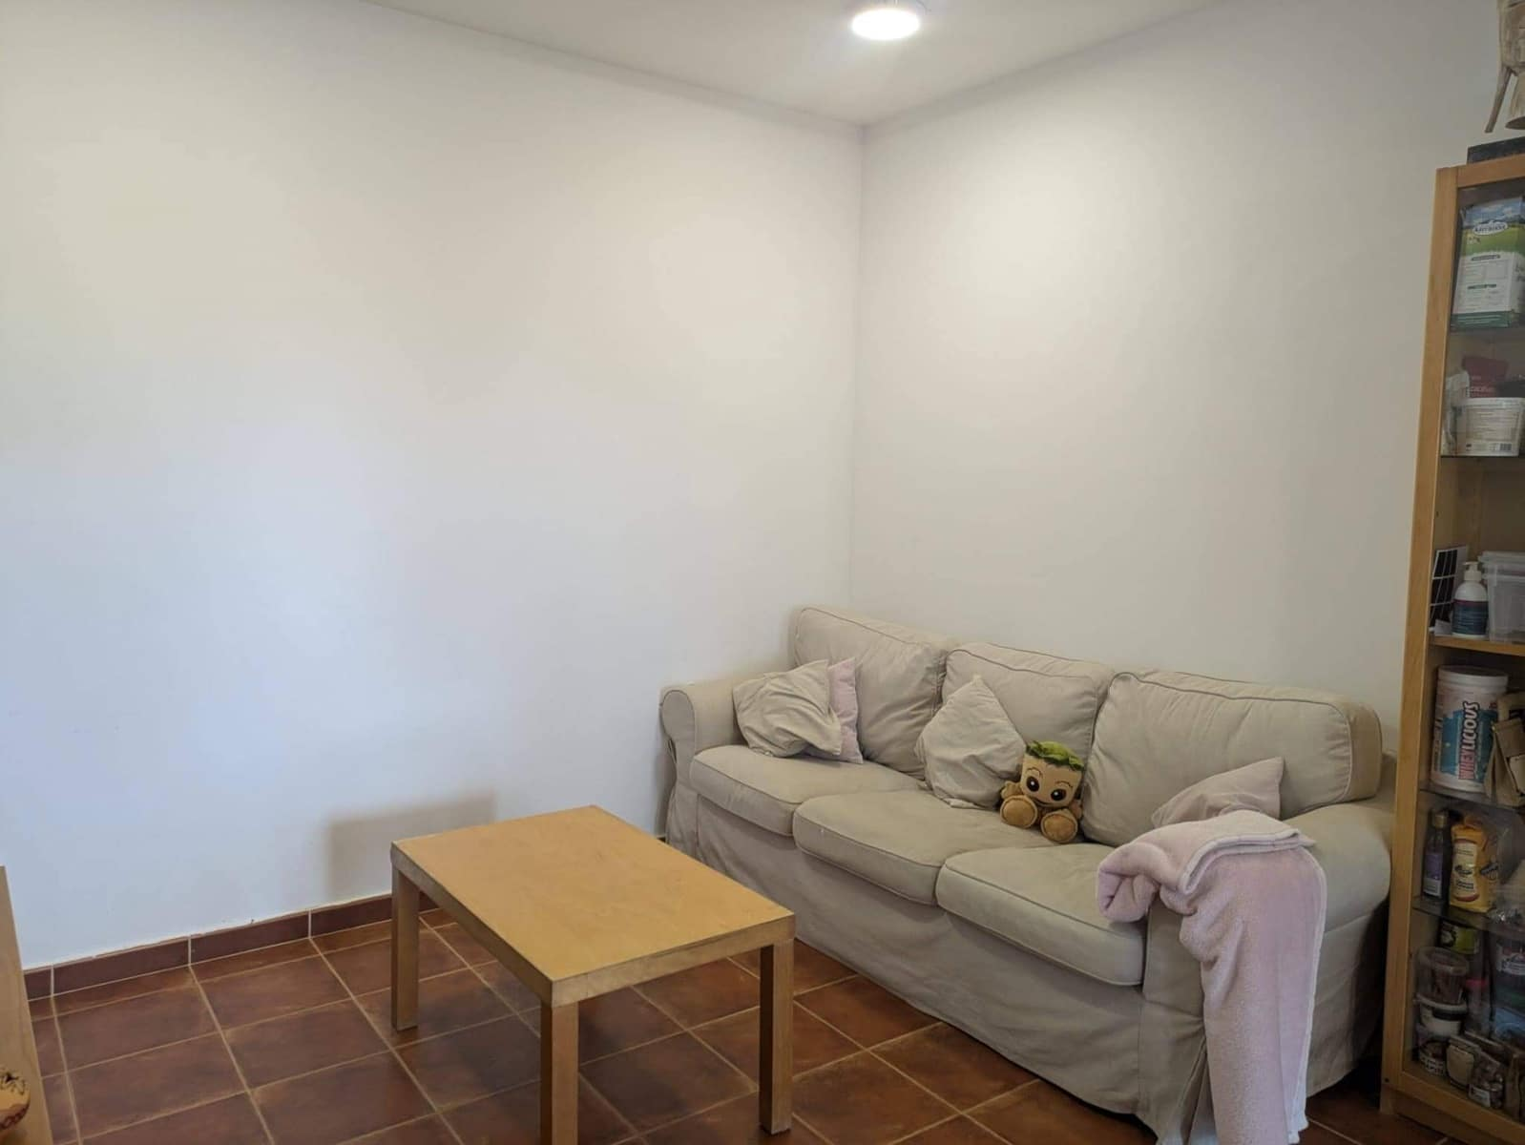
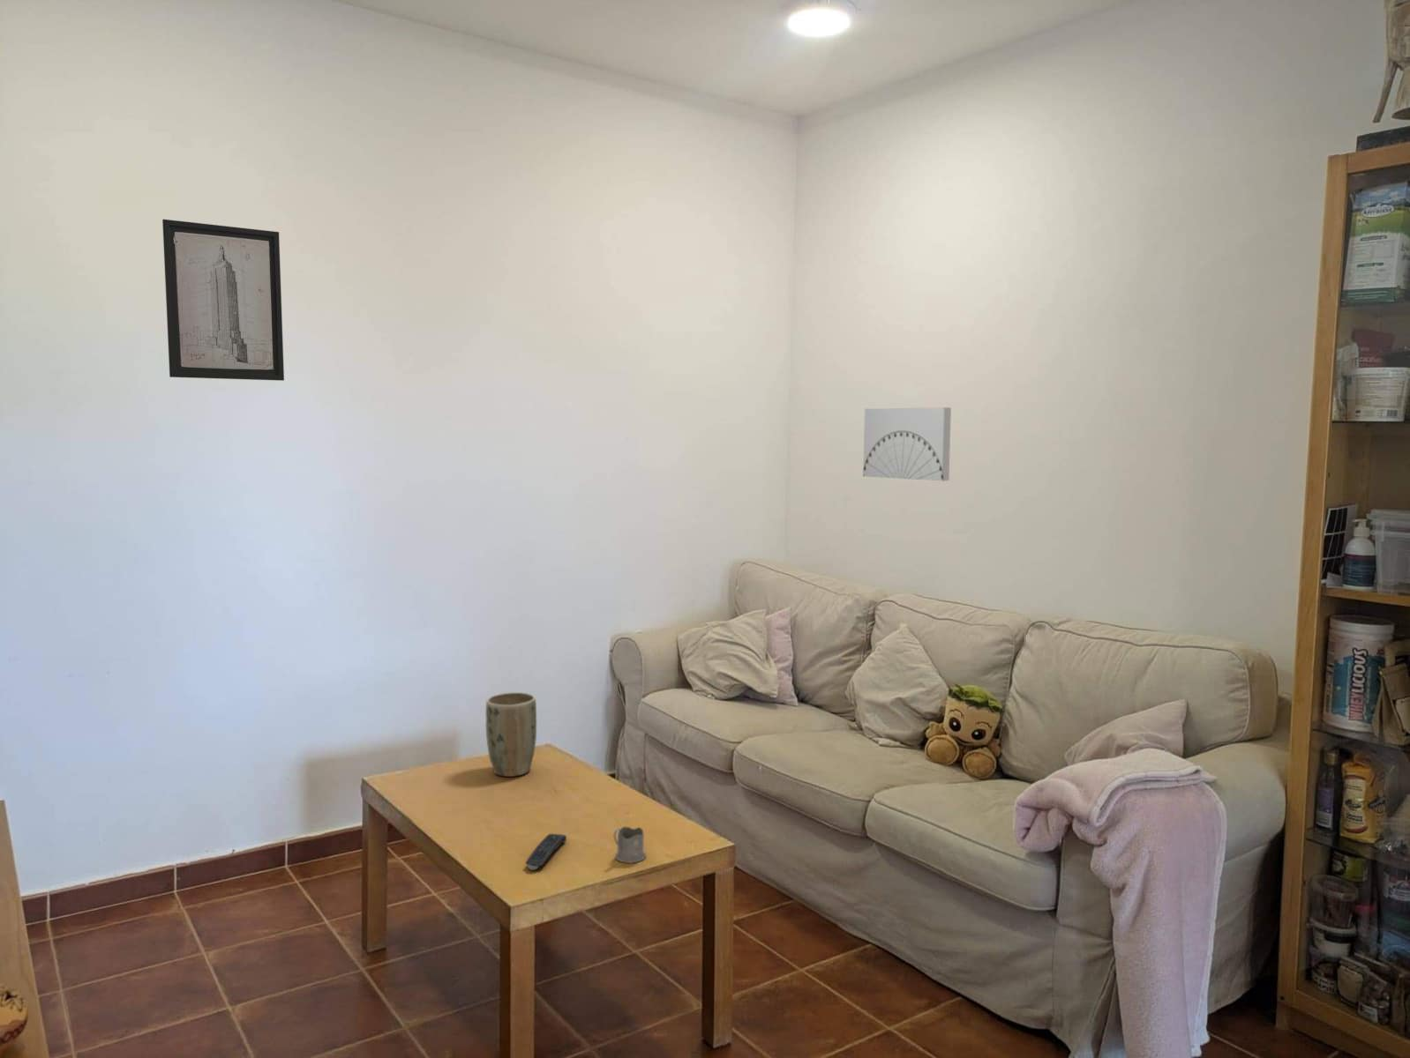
+ wall art [161,219,285,382]
+ plant pot [485,691,537,778]
+ wall art [862,407,952,481]
+ remote control [525,834,567,871]
+ tea glass holder [613,826,647,864]
